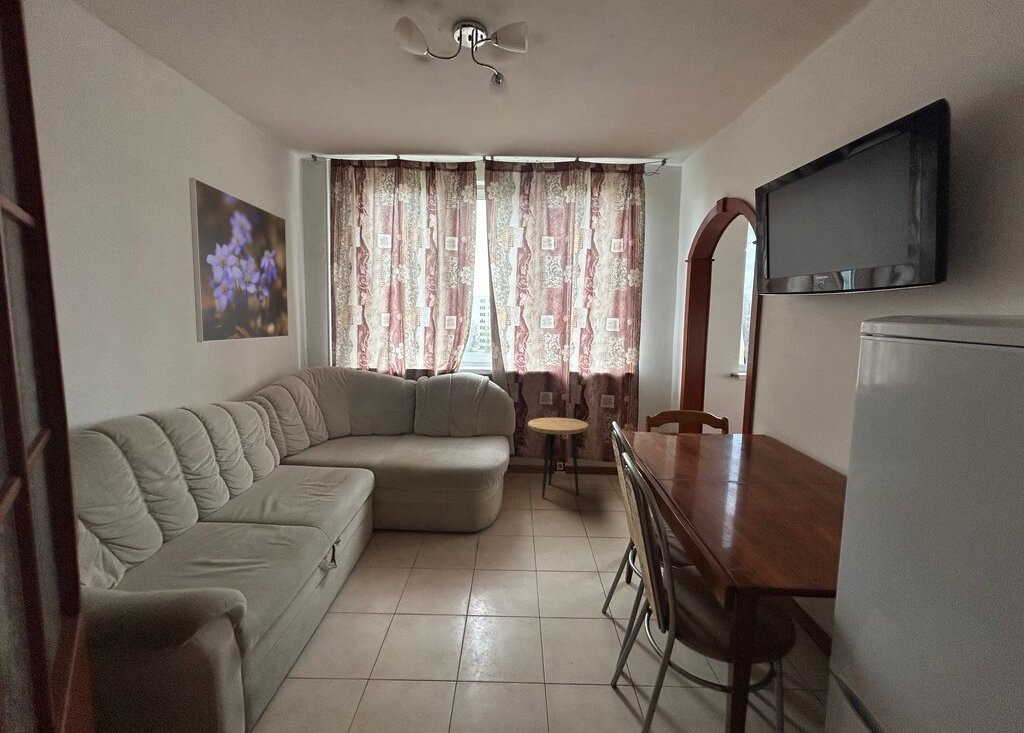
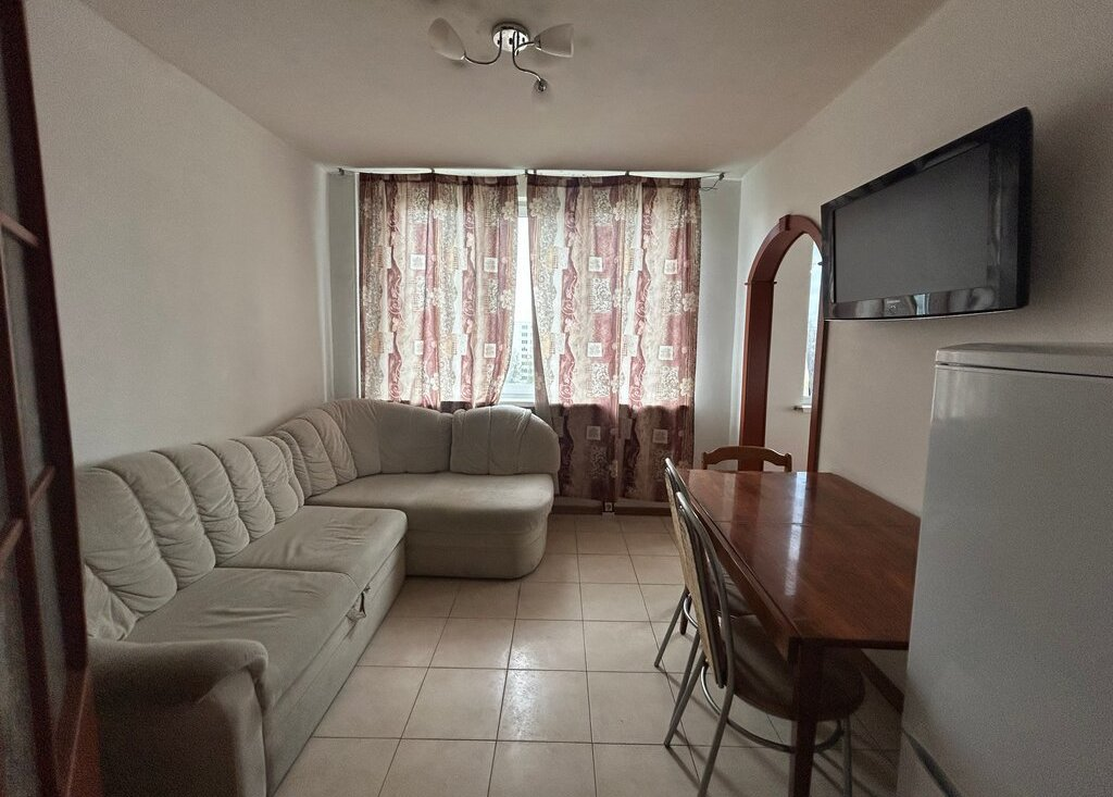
- side table [527,417,589,498]
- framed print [188,177,290,343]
